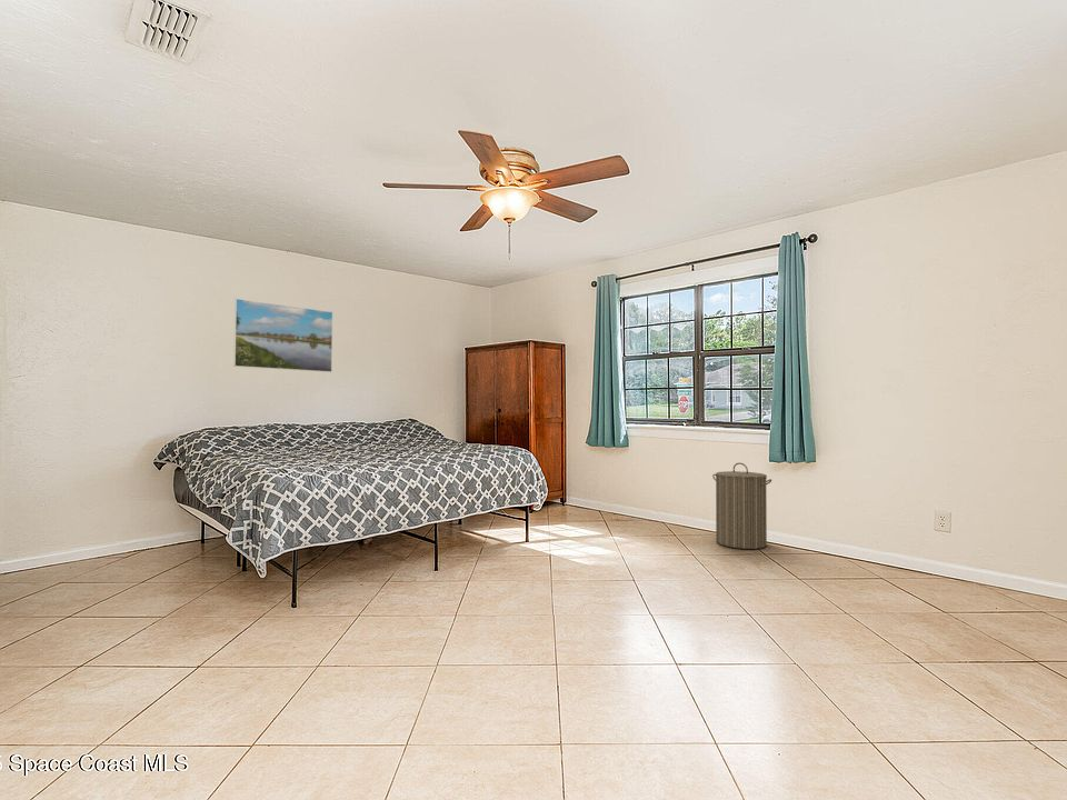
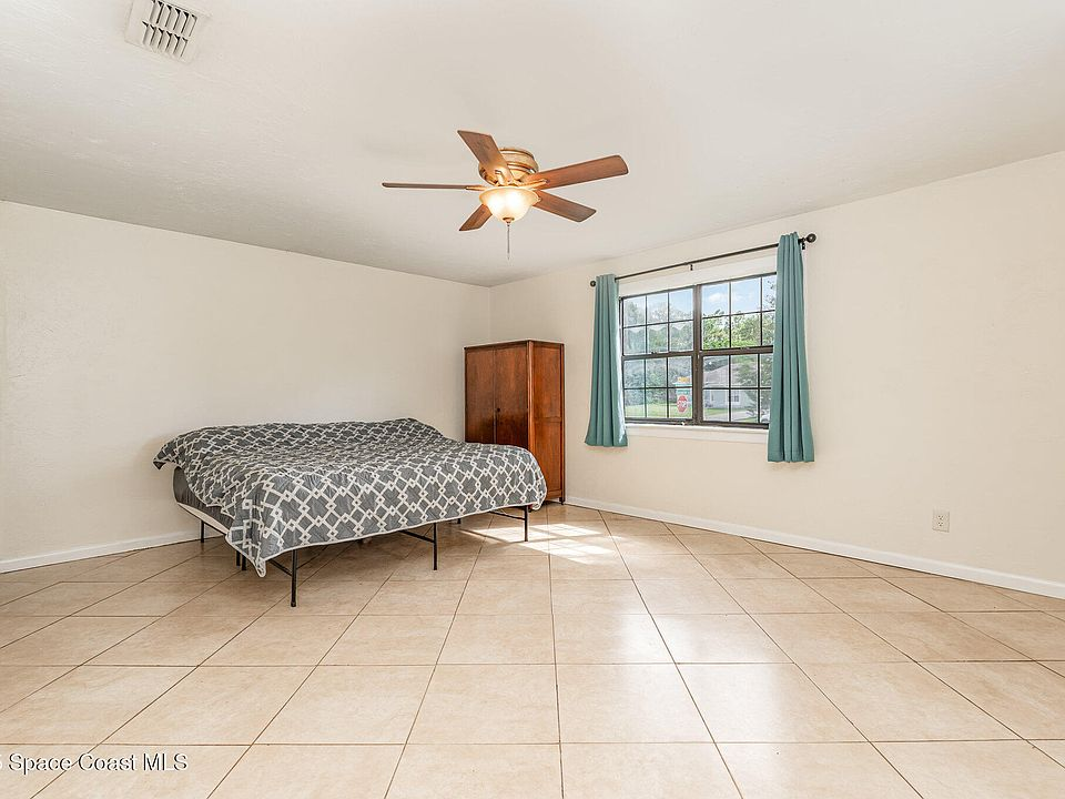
- laundry hamper [711,461,772,550]
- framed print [232,298,333,373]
